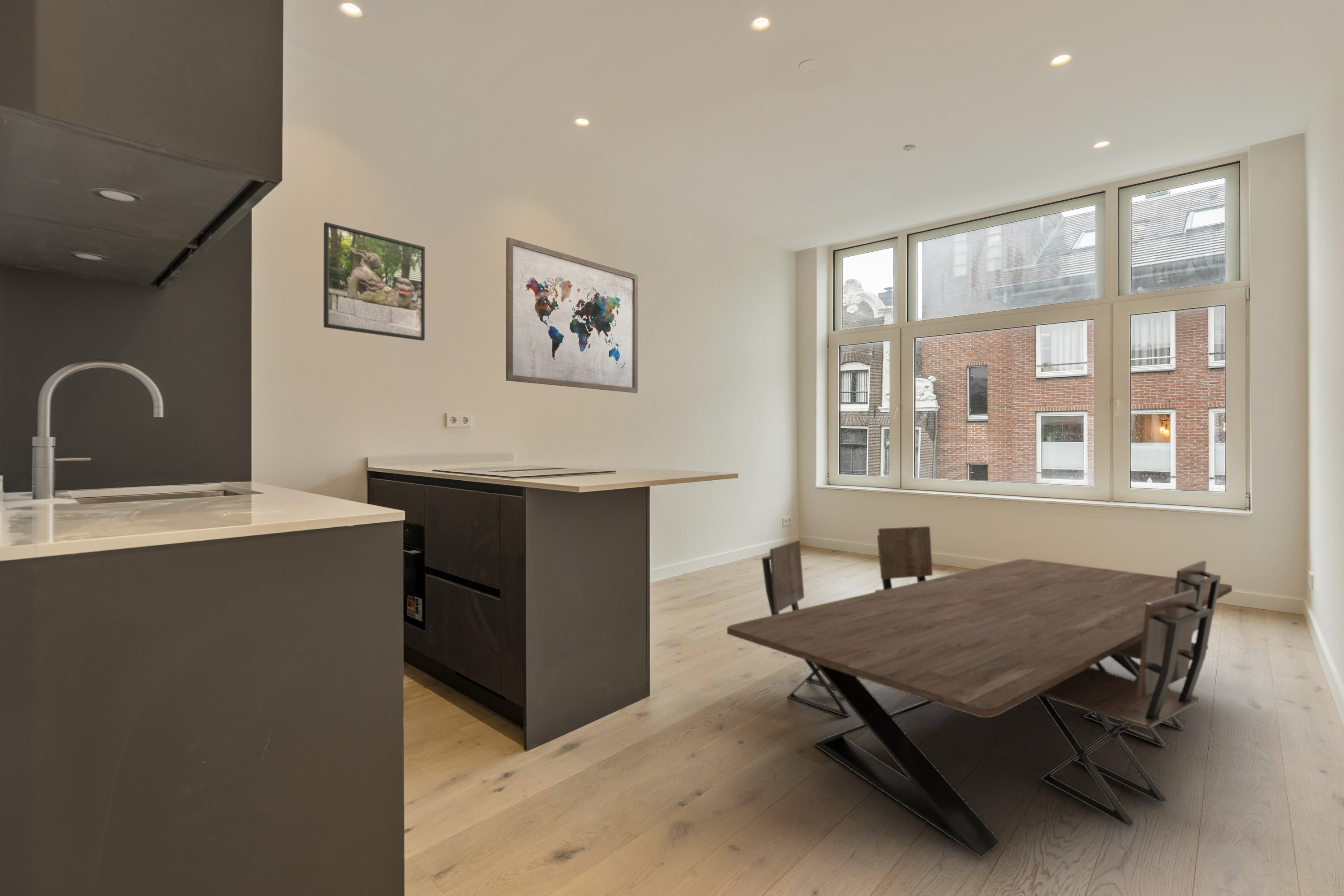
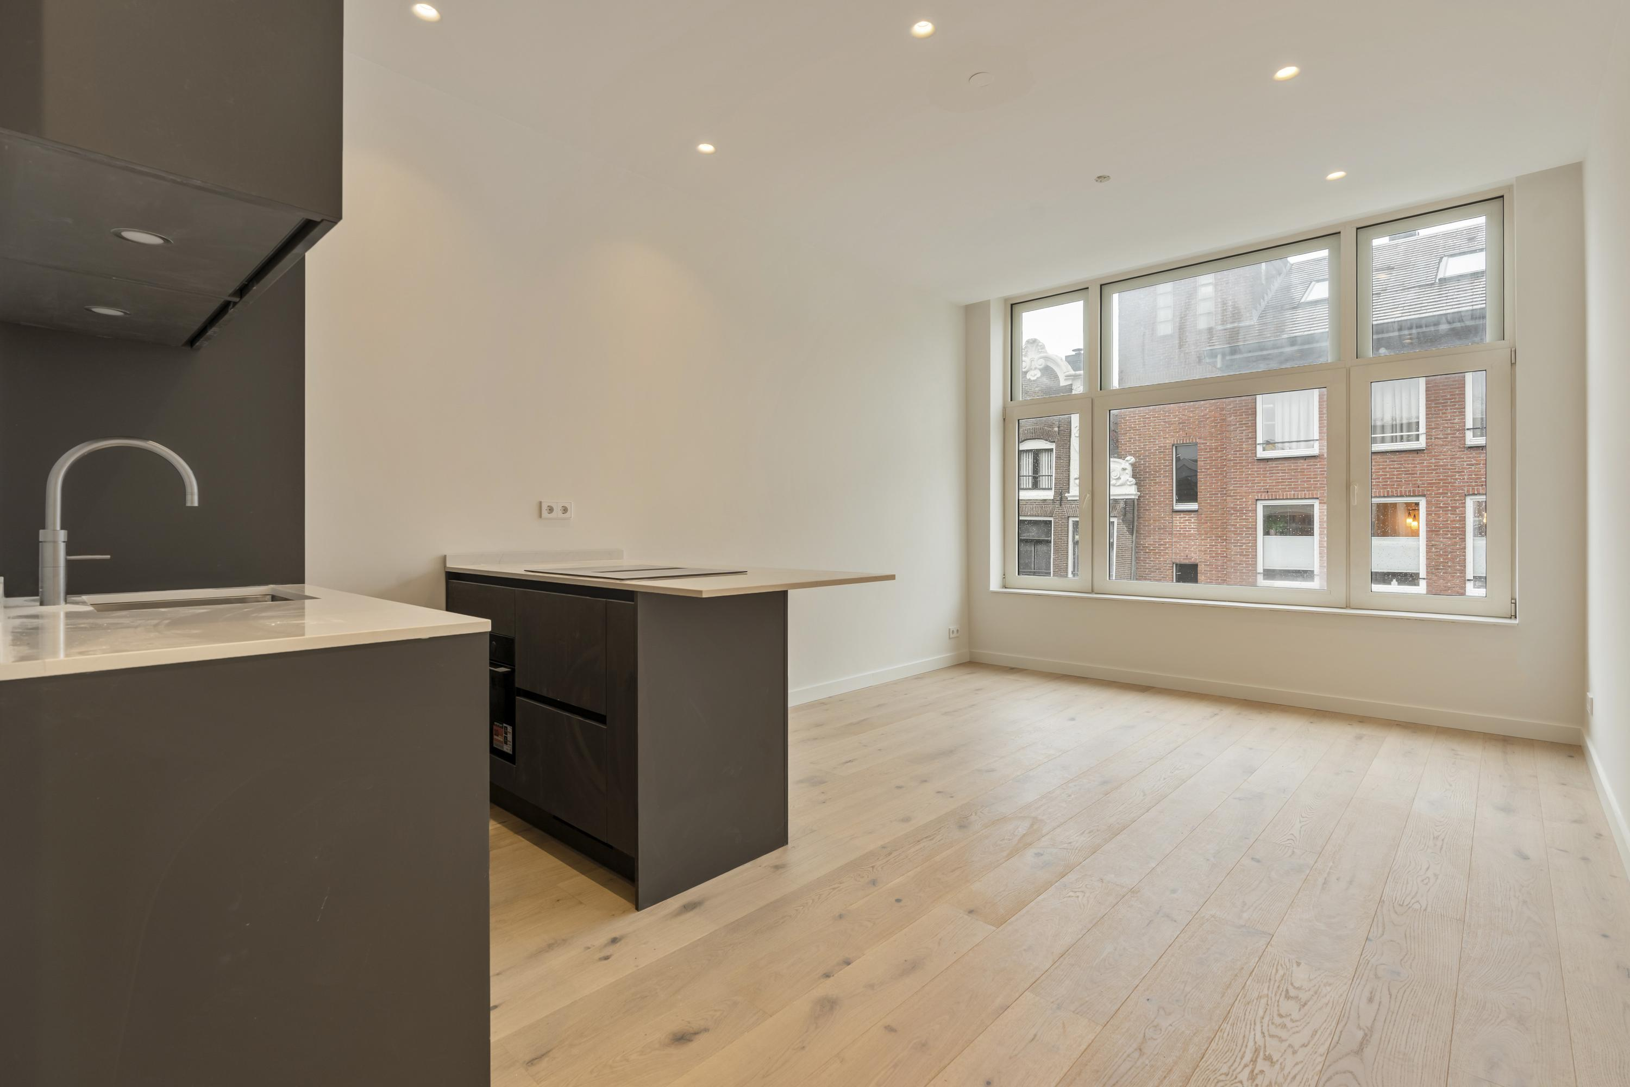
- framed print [323,222,426,341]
- wall art [505,237,638,393]
- dining table [727,526,1232,858]
